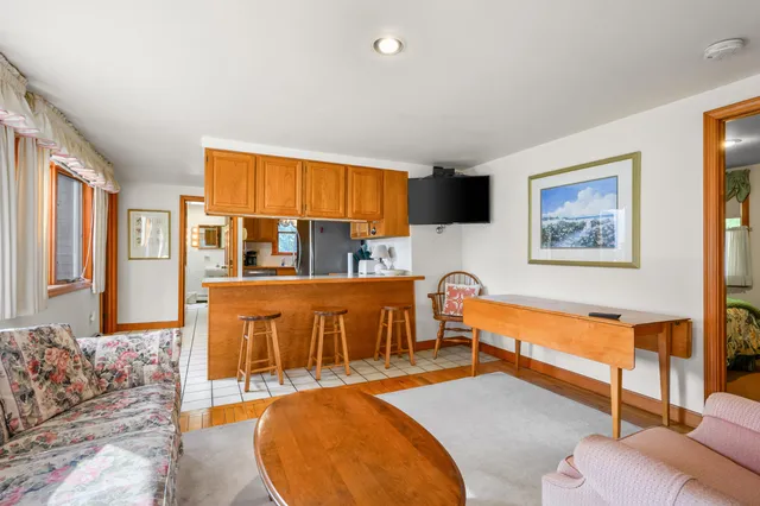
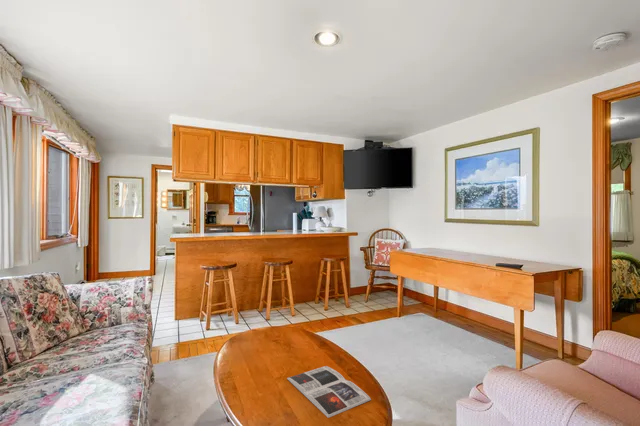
+ magazine [286,365,372,419]
